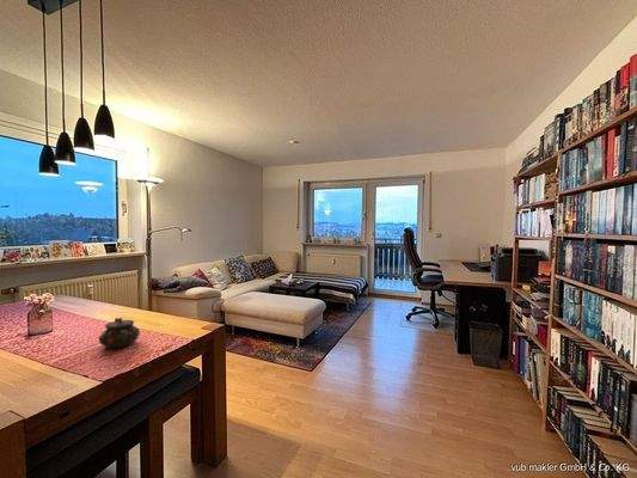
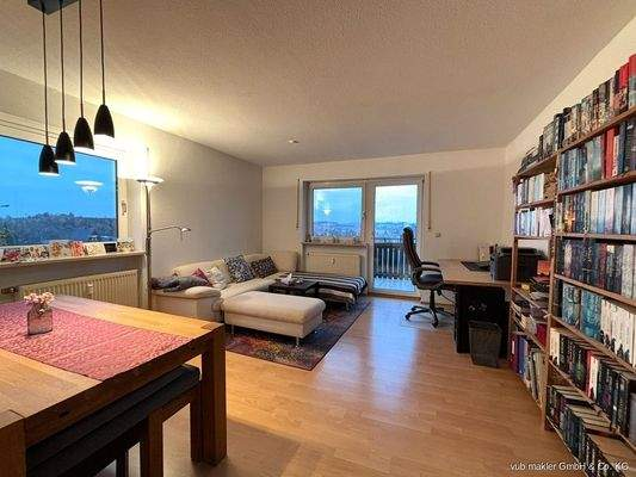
- teapot [98,317,141,349]
